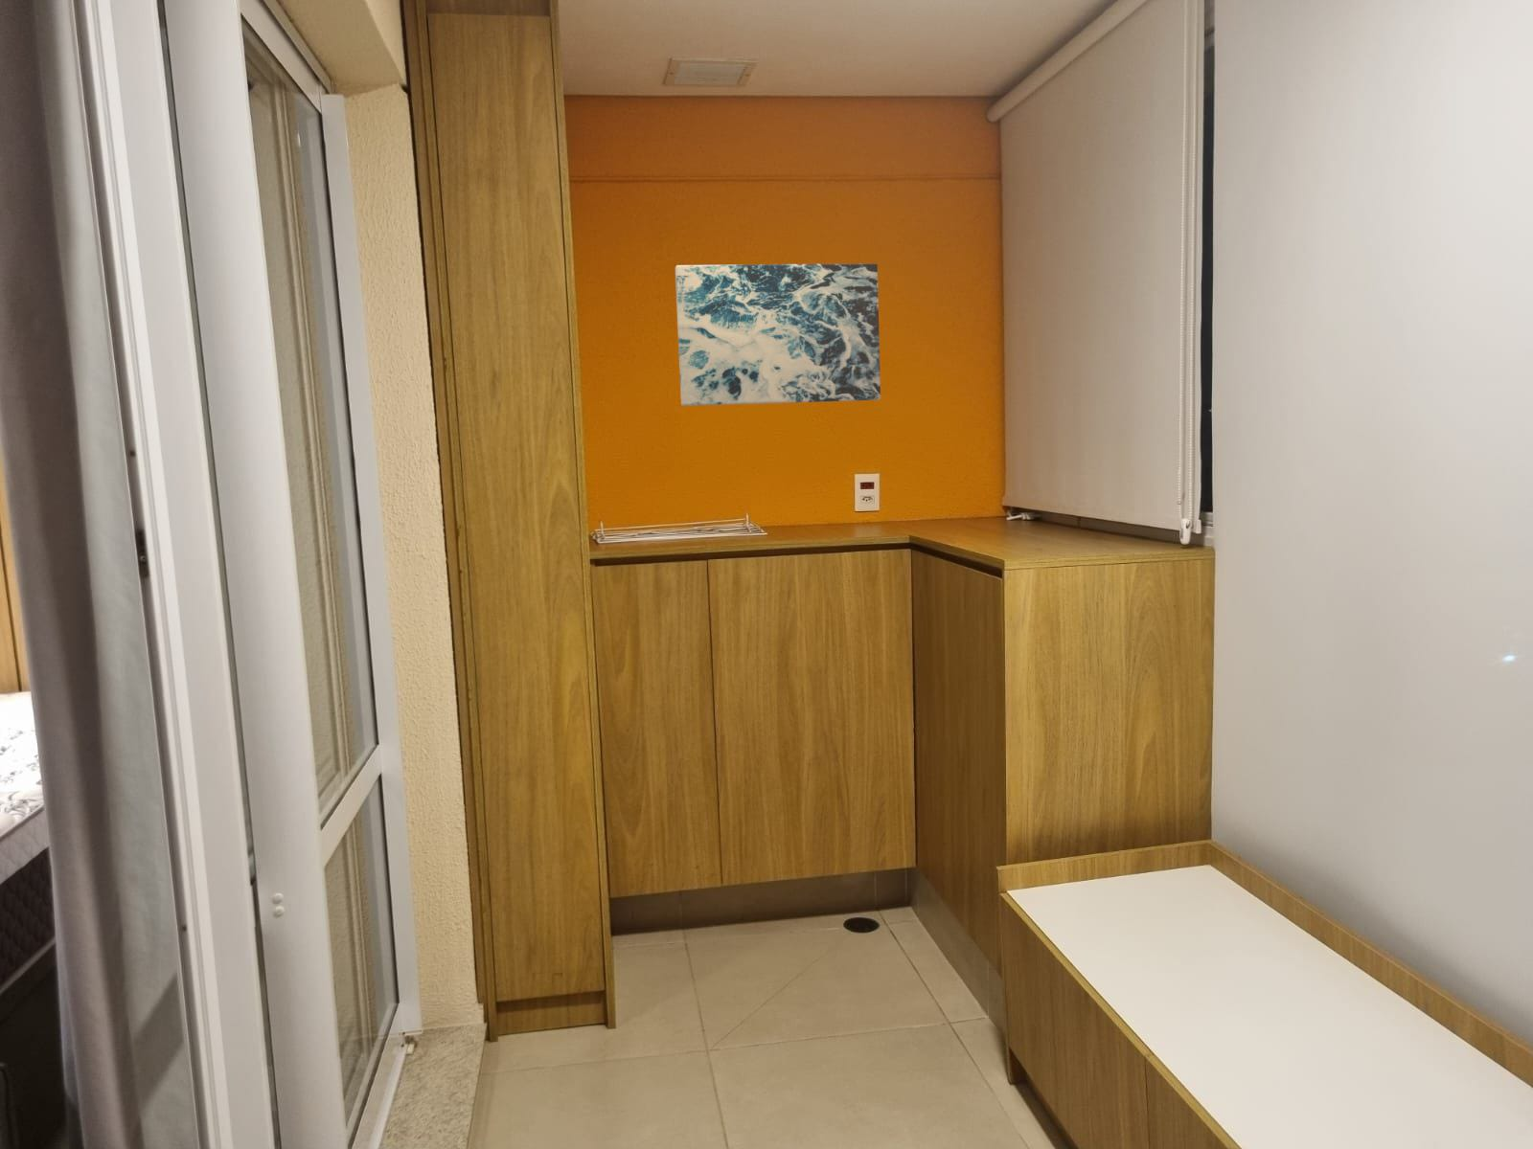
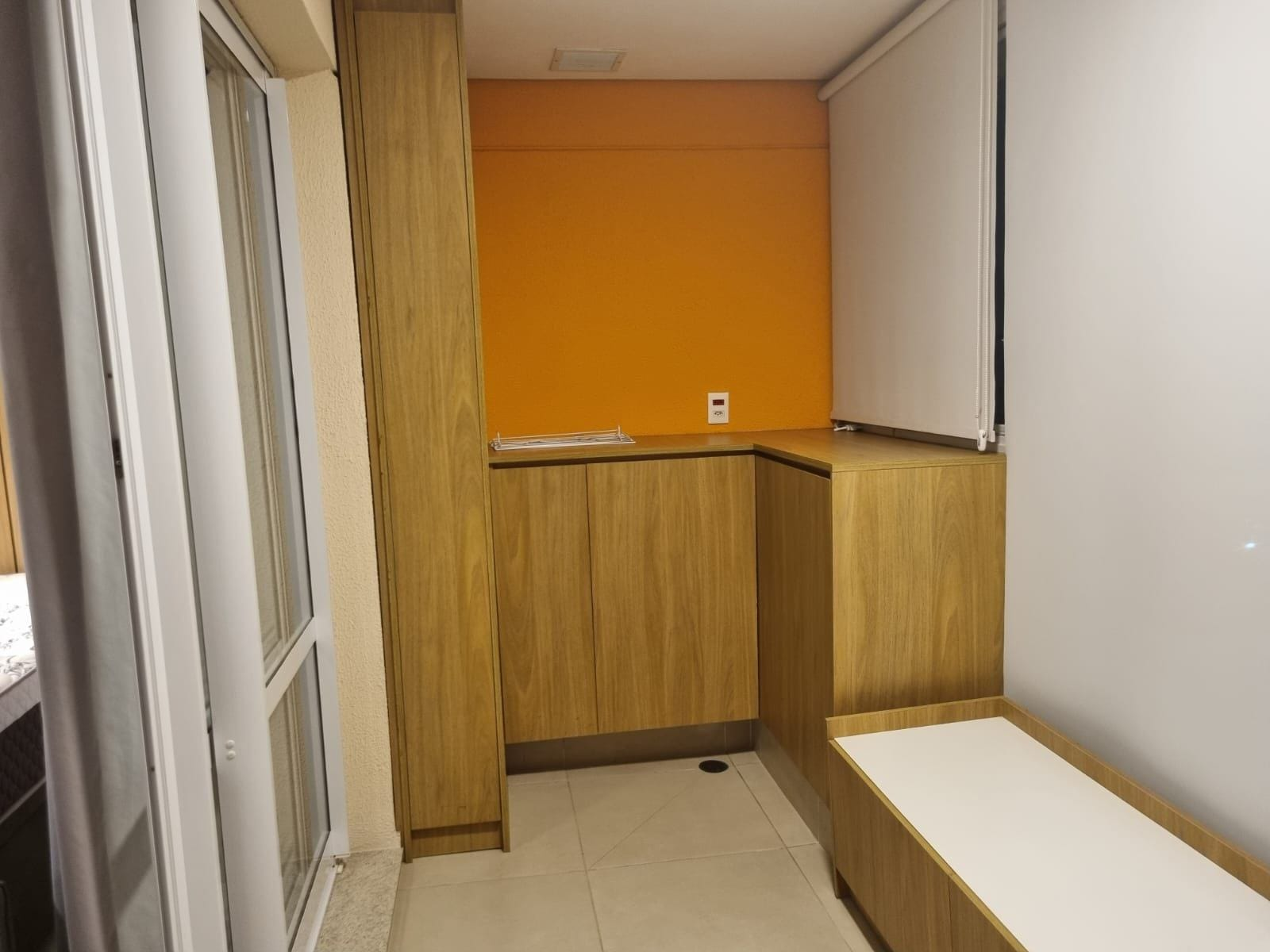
- wall art [675,262,881,407]
